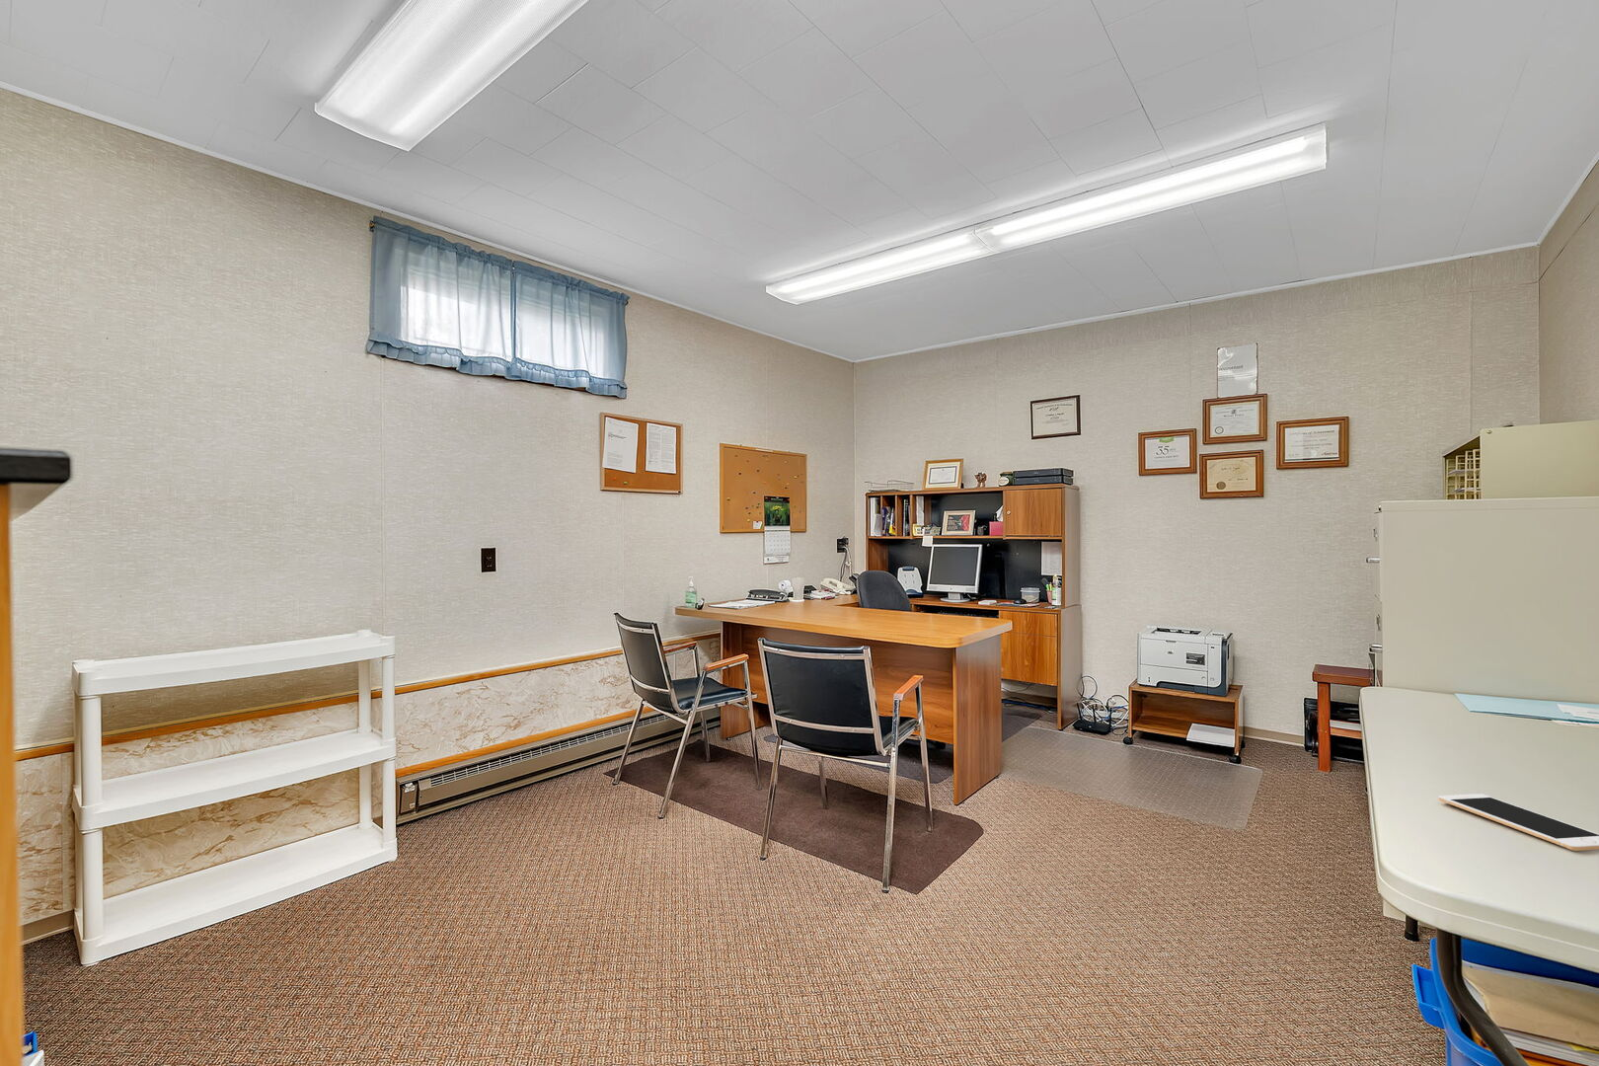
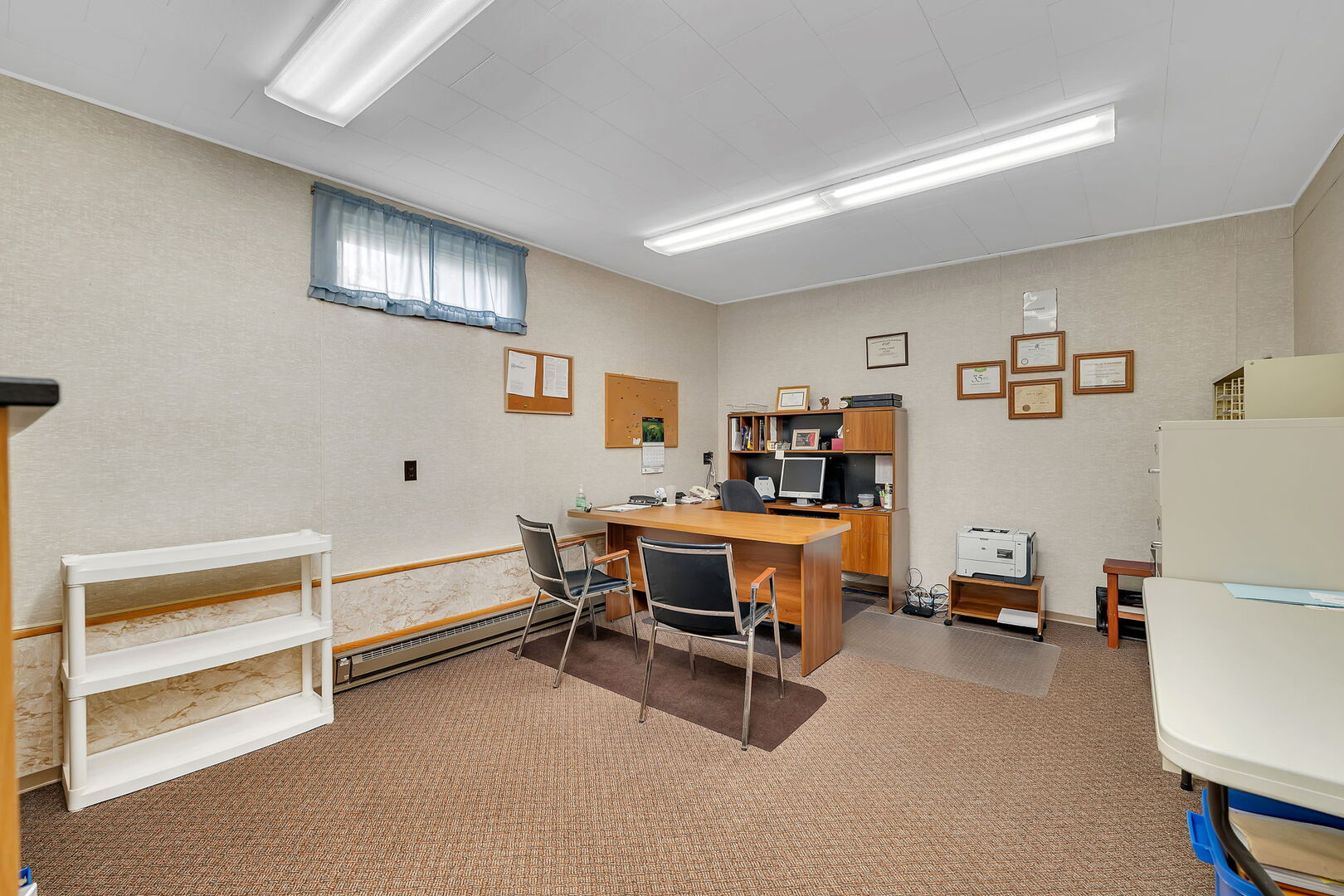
- cell phone [1437,792,1599,852]
